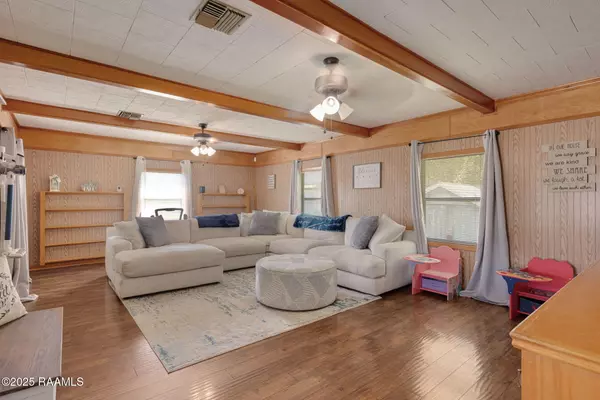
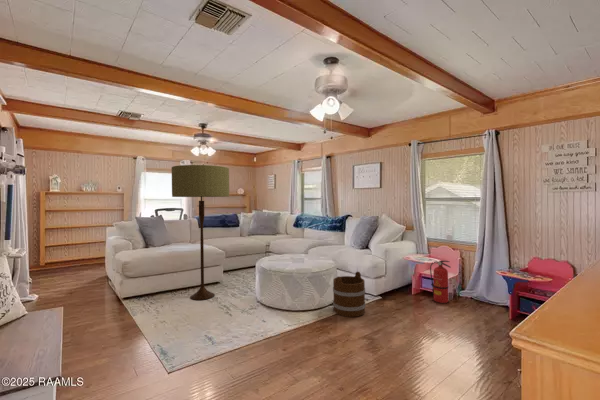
+ fire extinguisher [429,260,452,304]
+ bucket [332,271,366,318]
+ floor lamp [171,164,230,301]
